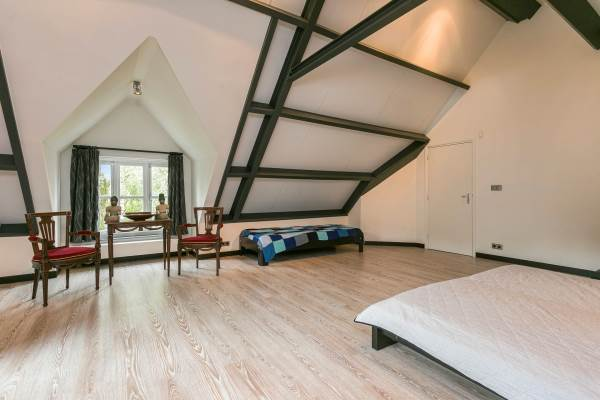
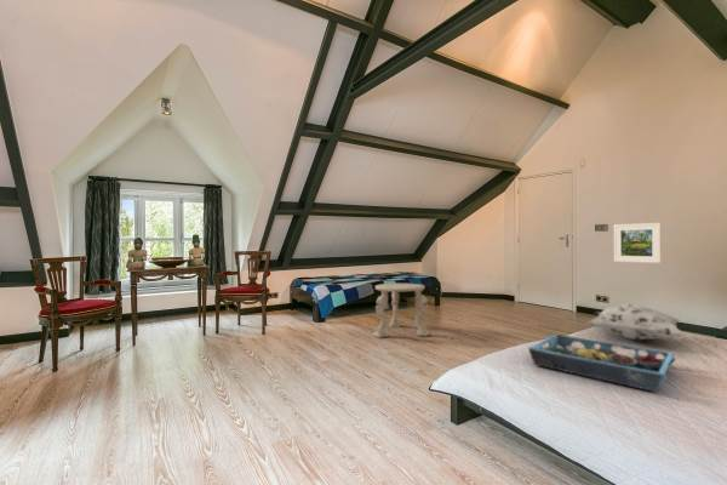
+ side table [371,283,431,340]
+ serving tray [527,333,677,393]
+ decorative pillow [585,303,686,342]
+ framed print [613,222,662,264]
